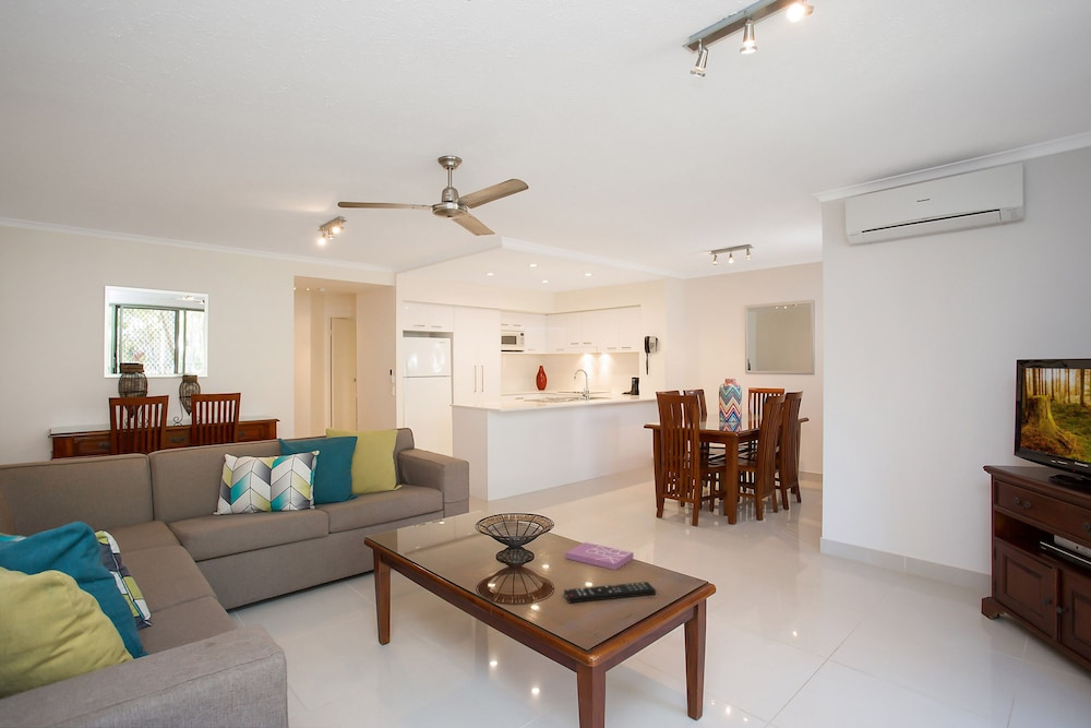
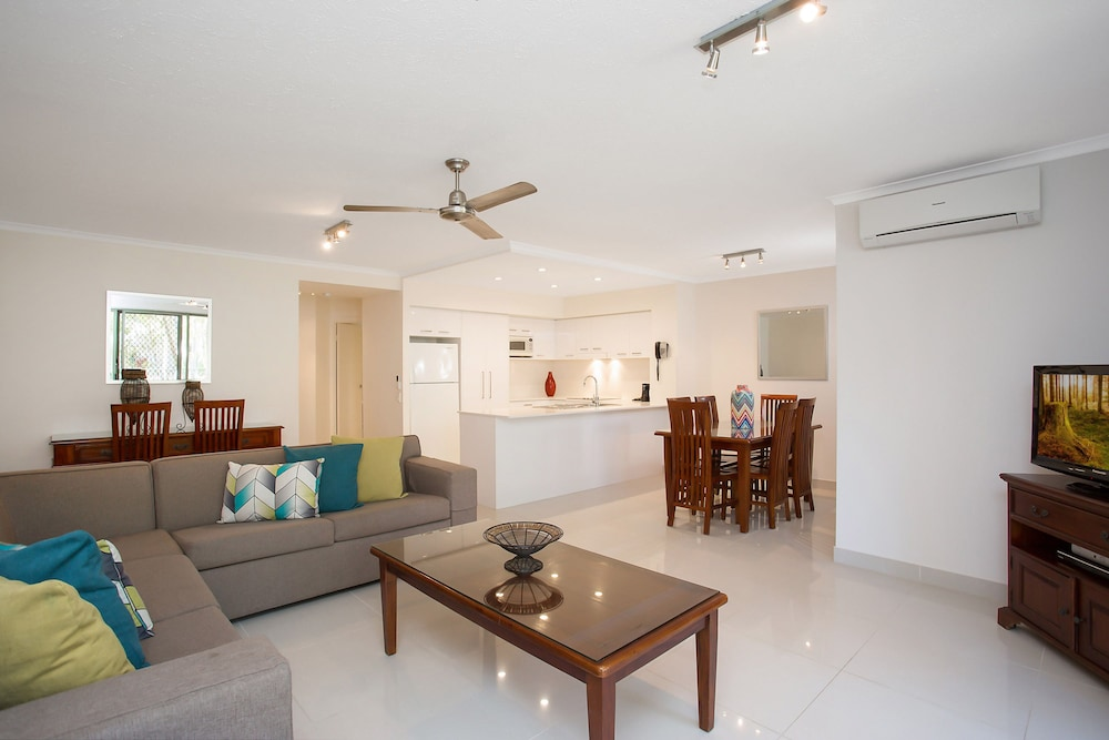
- book [564,541,635,571]
- remote control [563,581,657,604]
